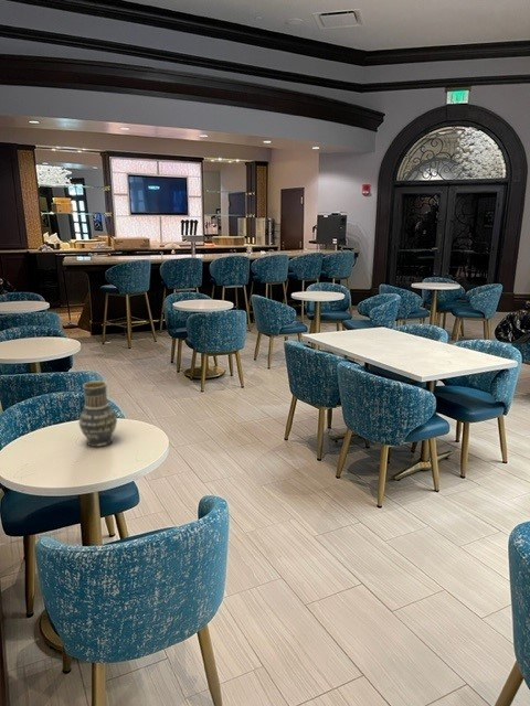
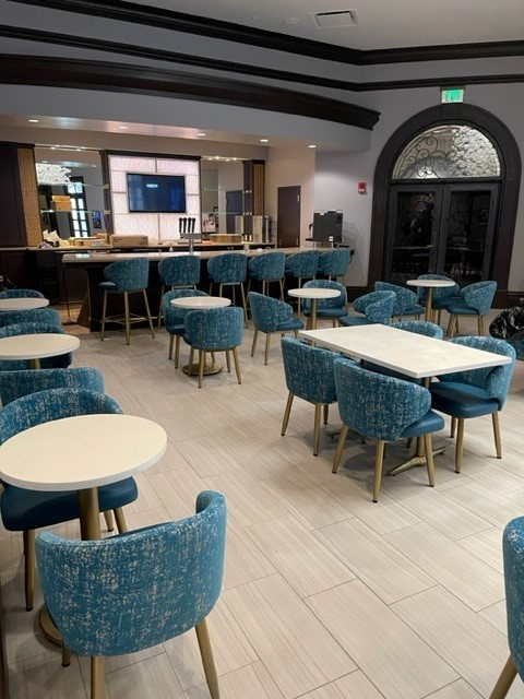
- vase [78,379,118,448]
